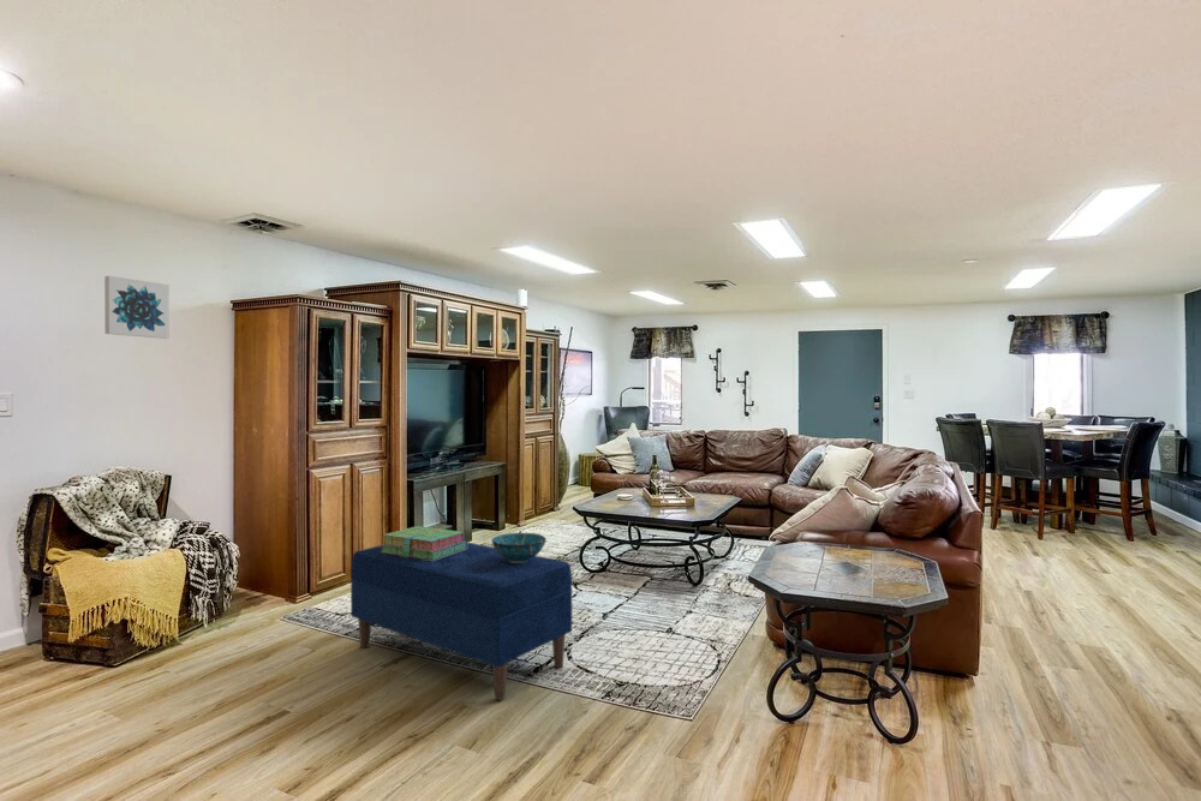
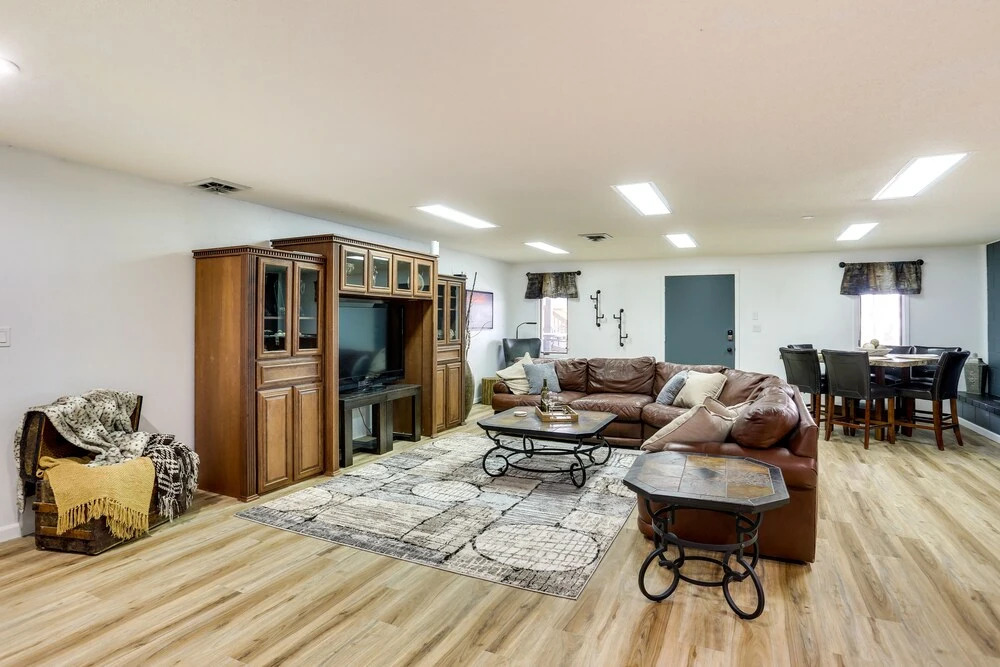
- bench [349,542,574,701]
- stack of books [380,525,468,561]
- wall art [103,275,171,340]
- decorative bowl [491,532,548,563]
